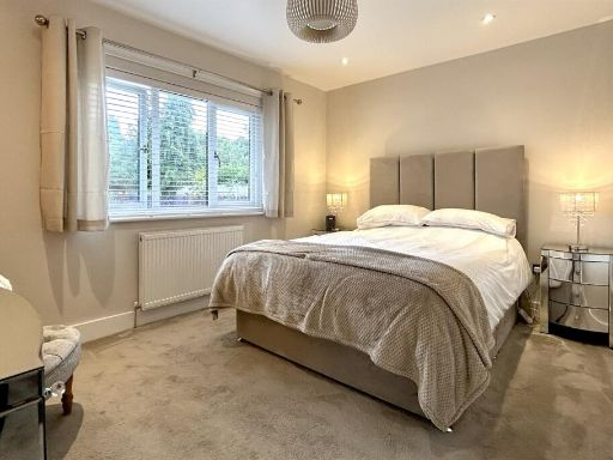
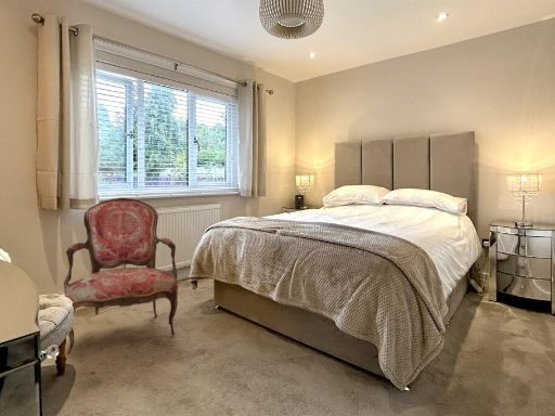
+ armchair [63,197,179,355]
